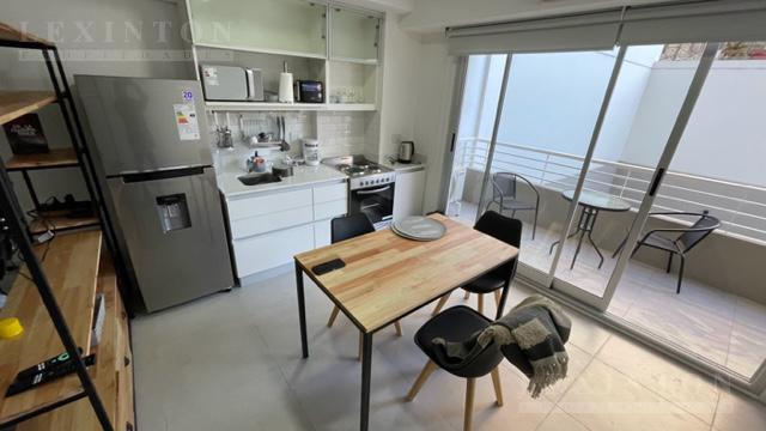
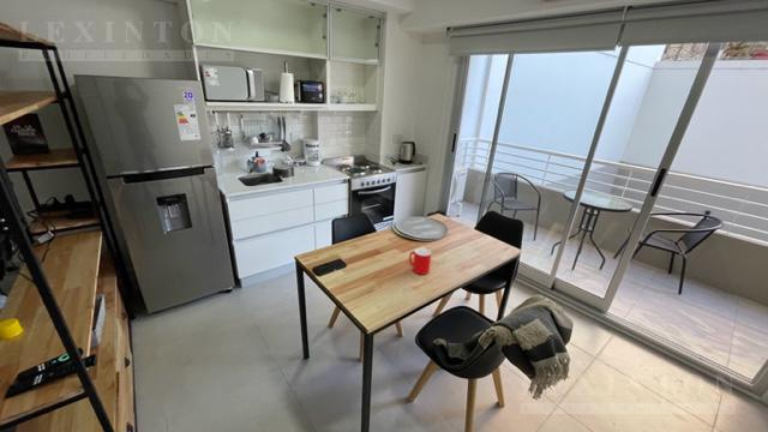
+ cup [408,247,432,276]
